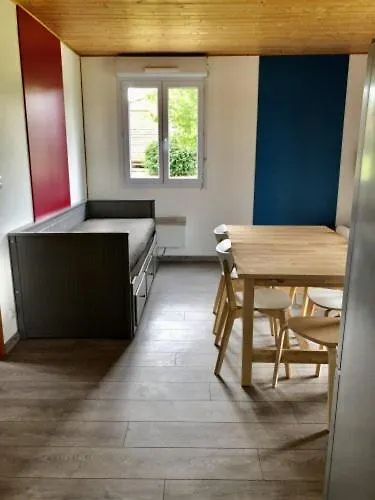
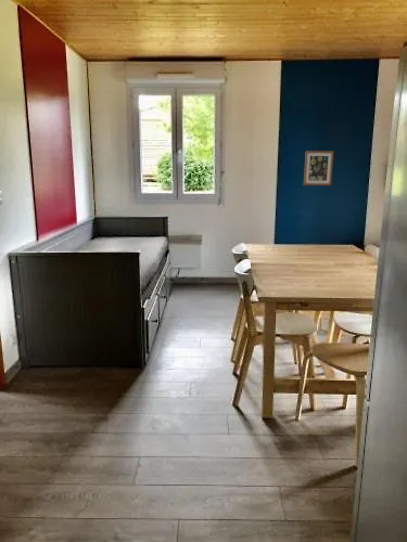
+ wall art [303,150,334,186]
